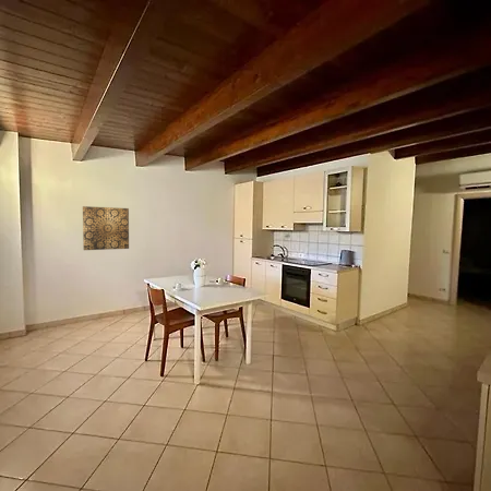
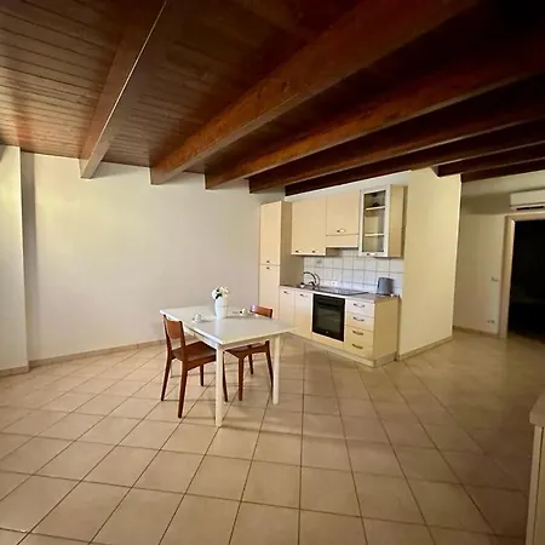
- wall art [82,205,130,251]
